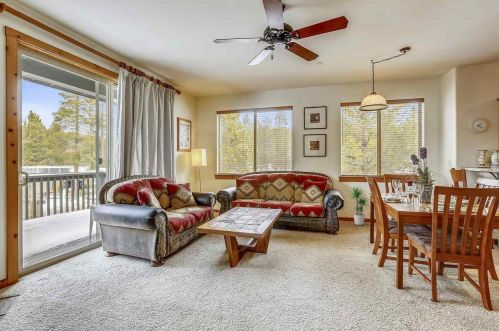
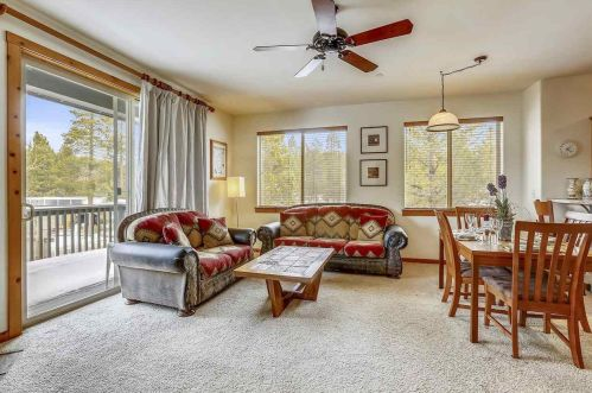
- potted plant [348,185,370,226]
